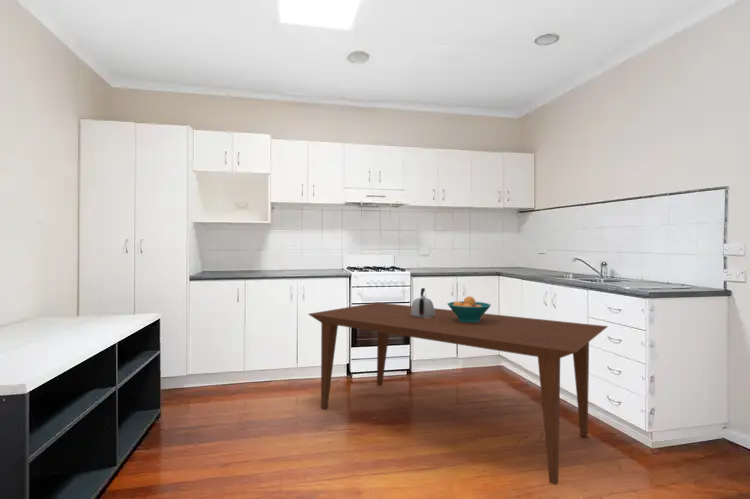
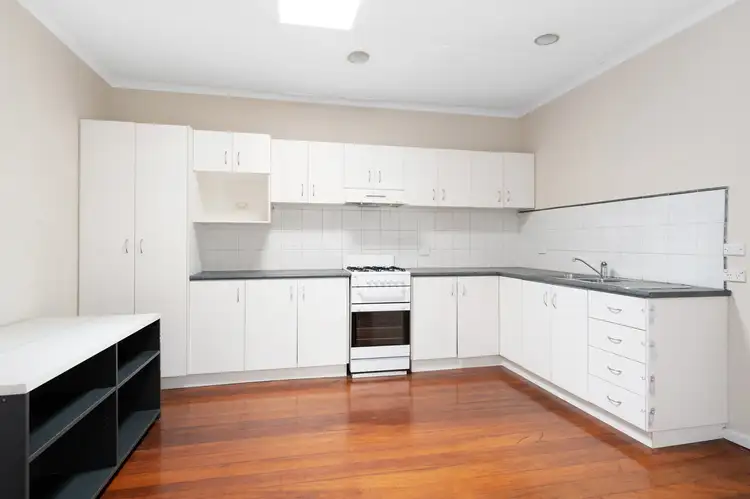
- dining table [307,301,609,486]
- kettle [411,287,435,318]
- fruit bowl [447,295,492,322]
